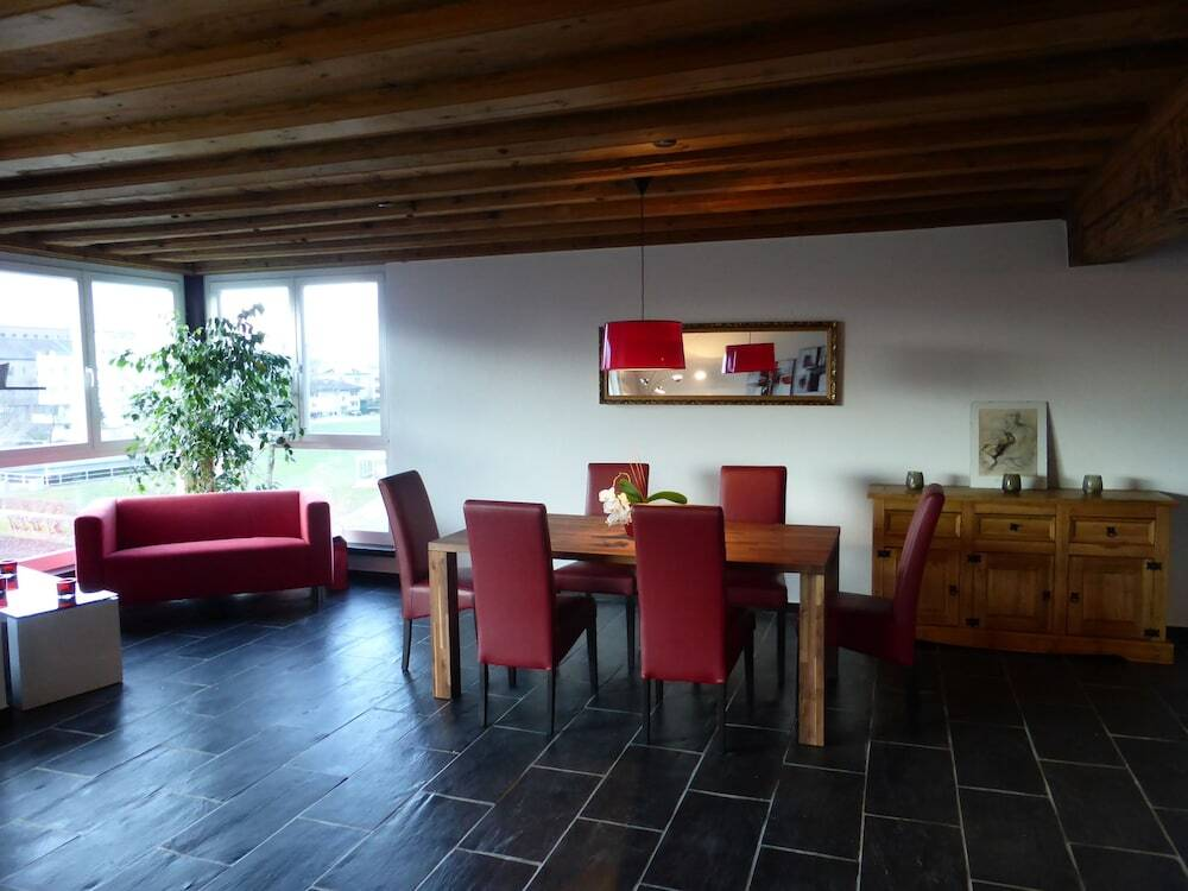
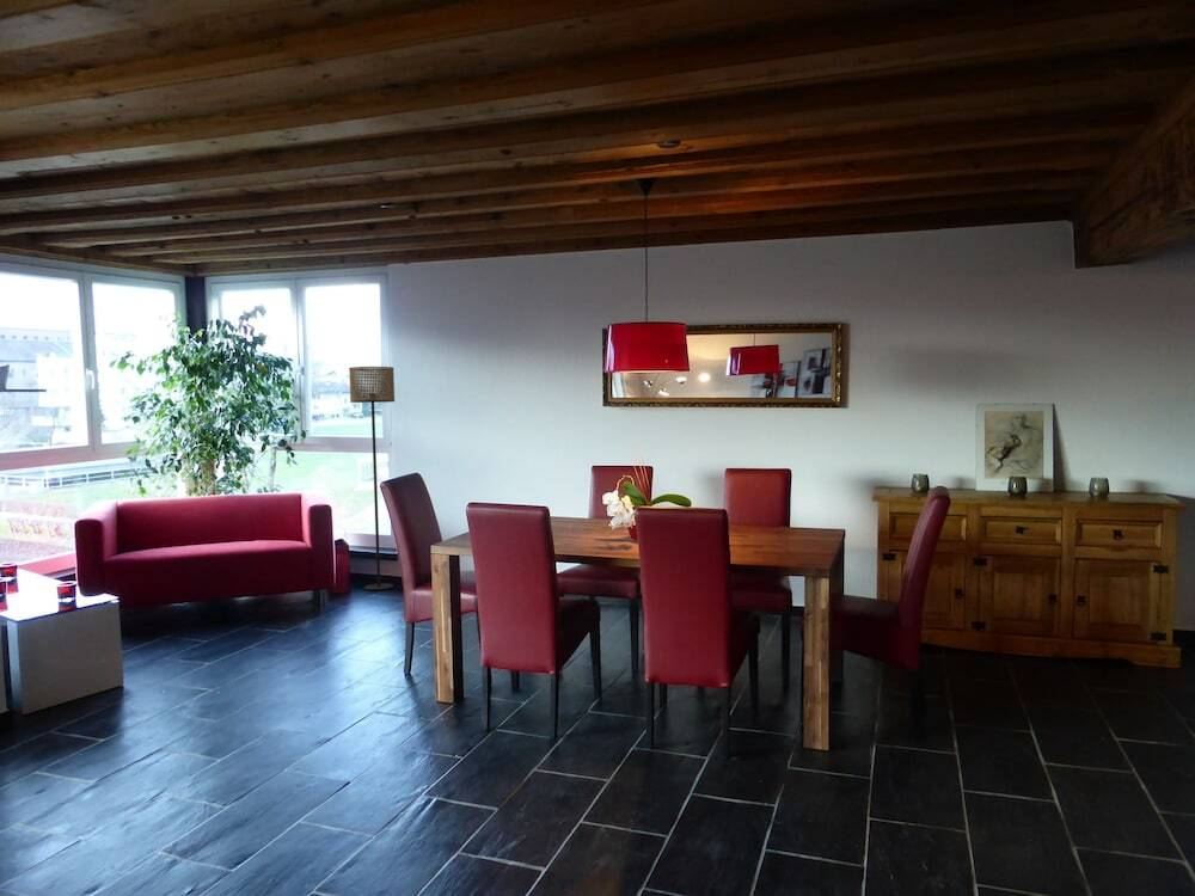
+ floor lamp [348,366,396,591]
